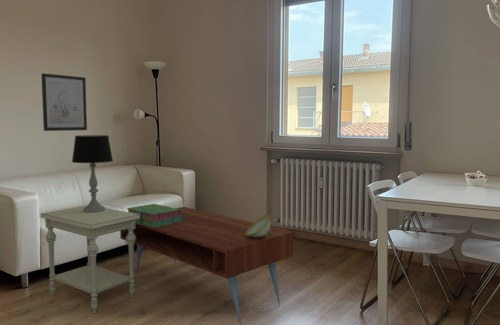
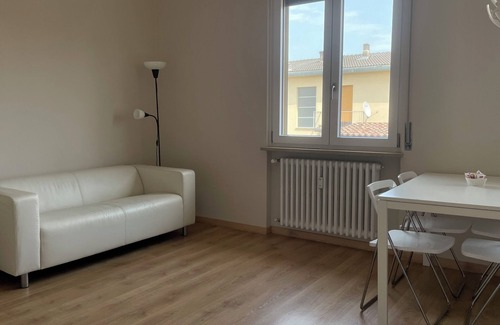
- side table [40,204,140,314]
- table lamp [71,134,114,213]
- stack of books [126,203,183,228]
- coffee table [119,206,295,325]
- wall art [40,72,88,132]
- decorative bowl [246,214,272,238]
